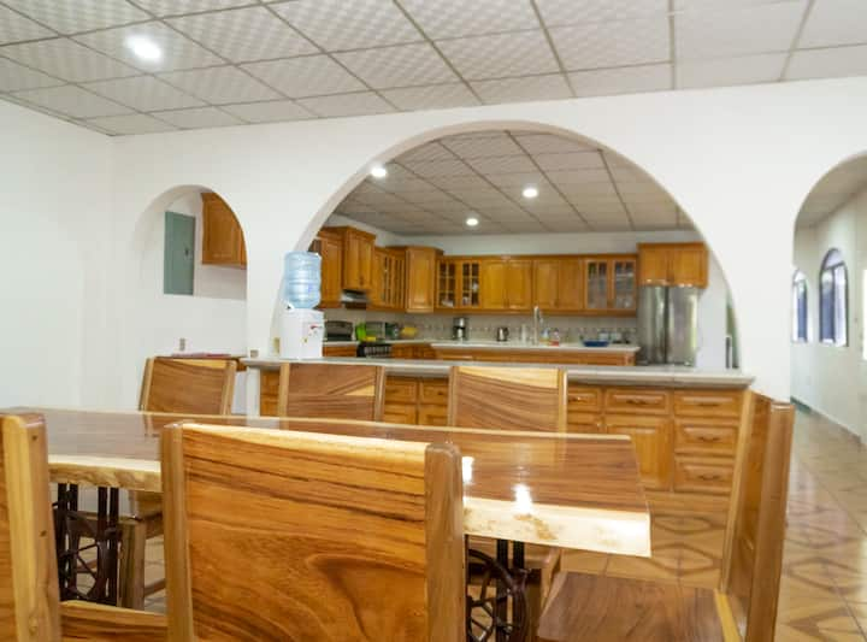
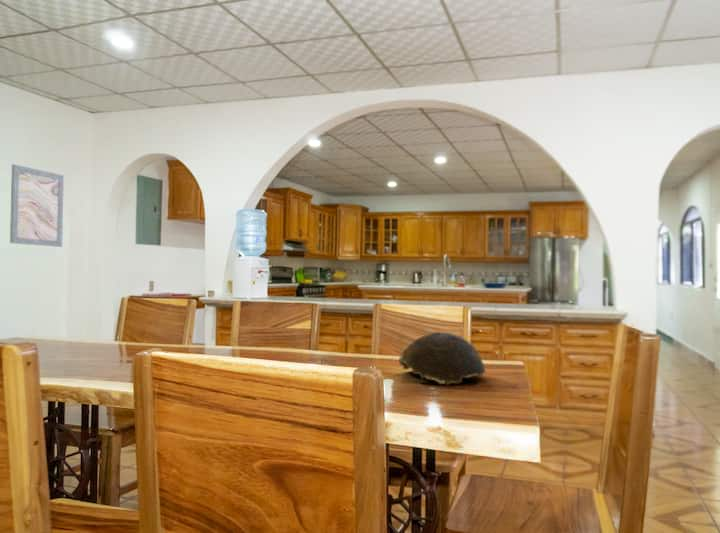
+ wall art [9,163,65,248]
+ decorative bowl [398,331,487,386]
